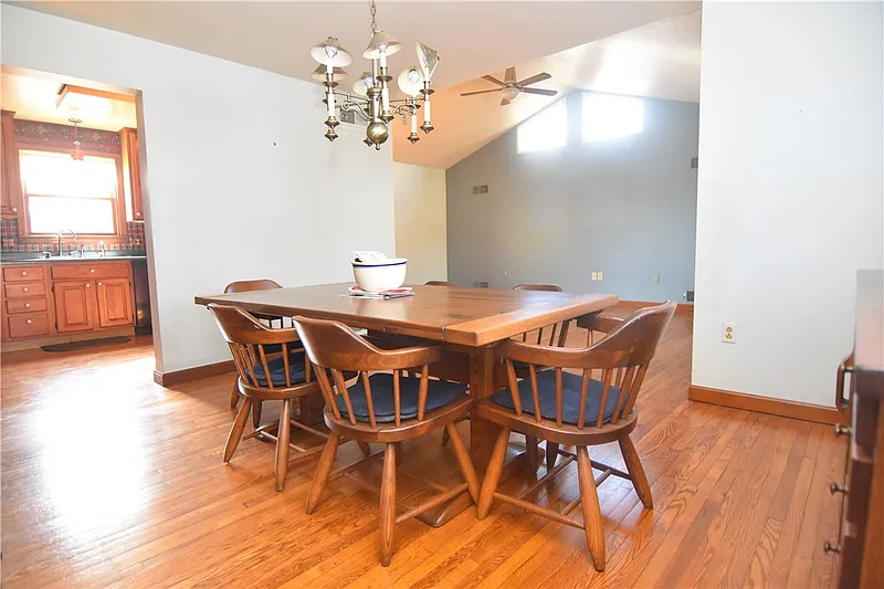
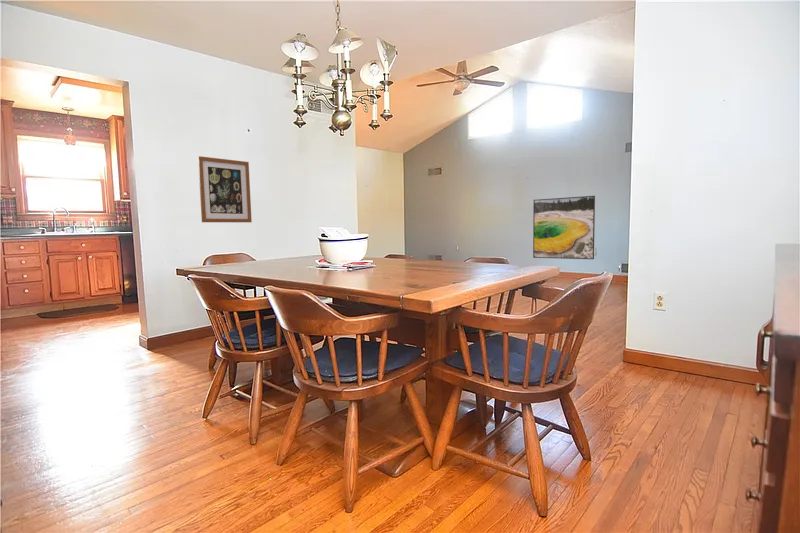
+ wall art [197,155,253,223]
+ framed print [532,195,596,260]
